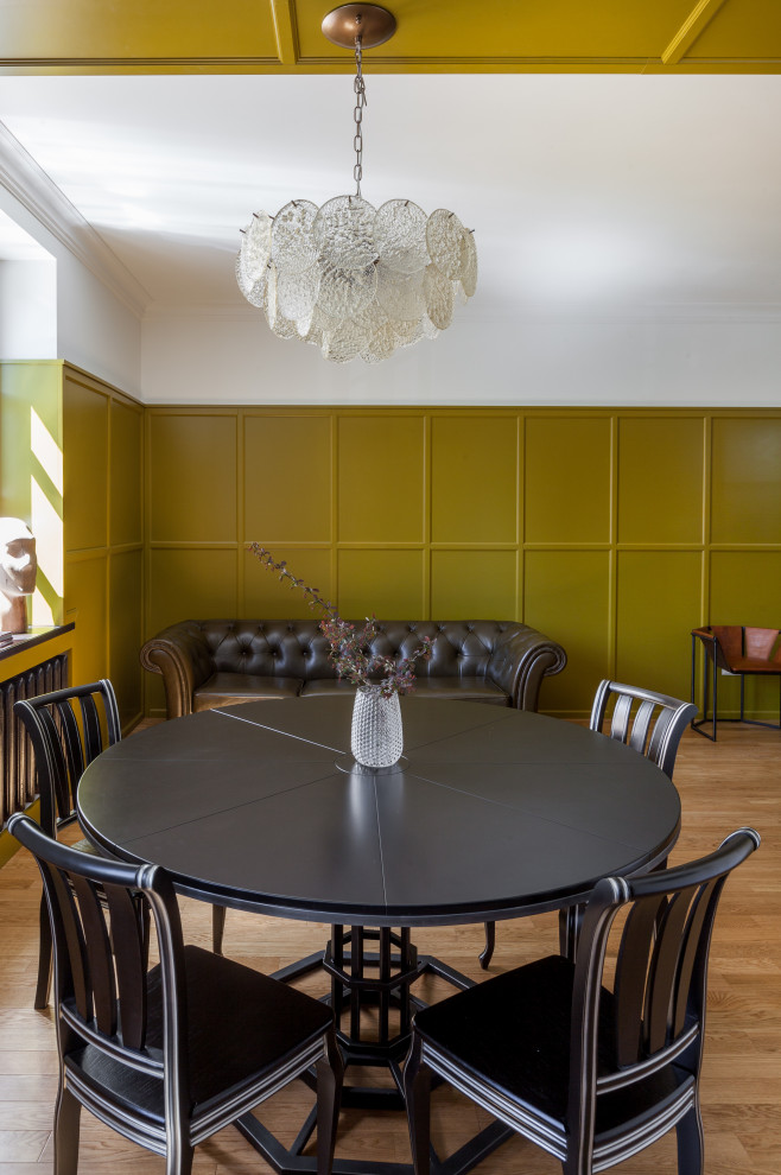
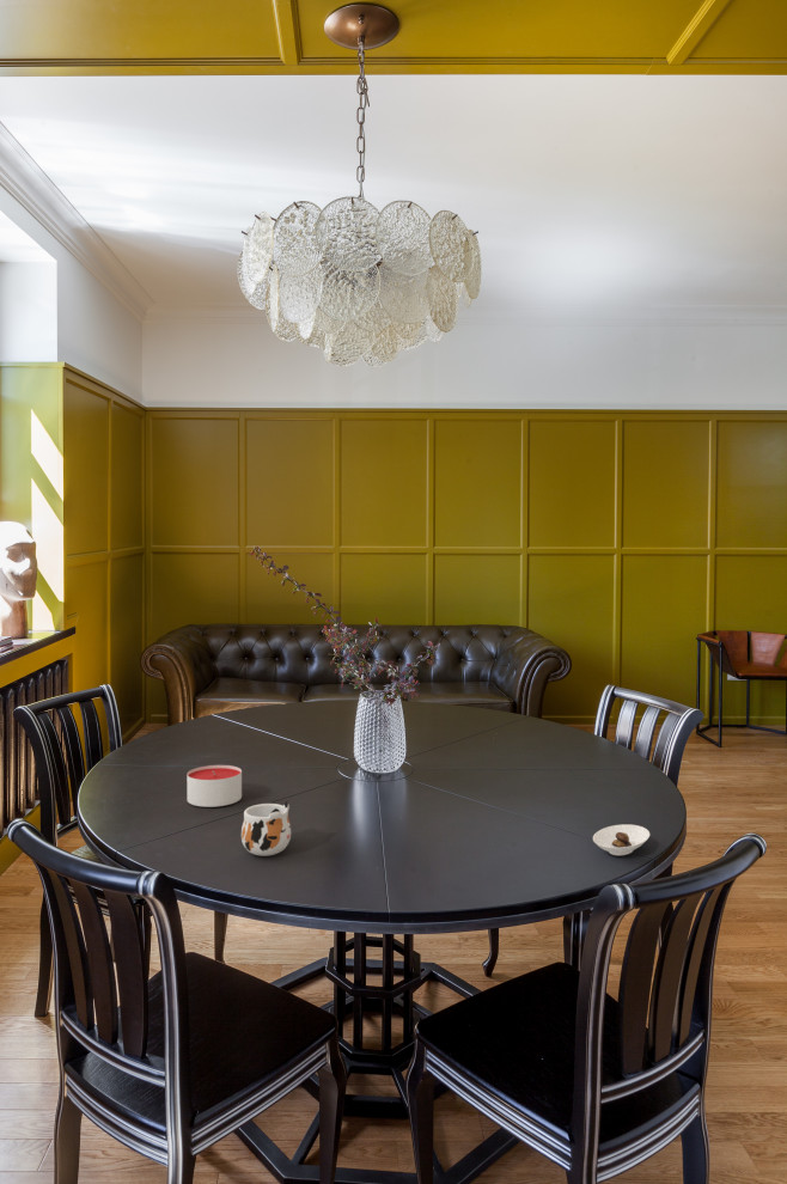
+ candle [185,764,243,808]
+ mug [240,800,292,858]
+ saucer [592,823,651,856]
